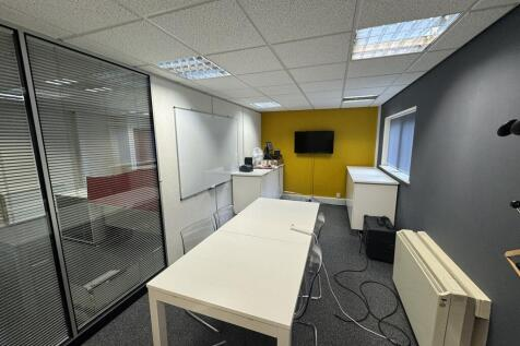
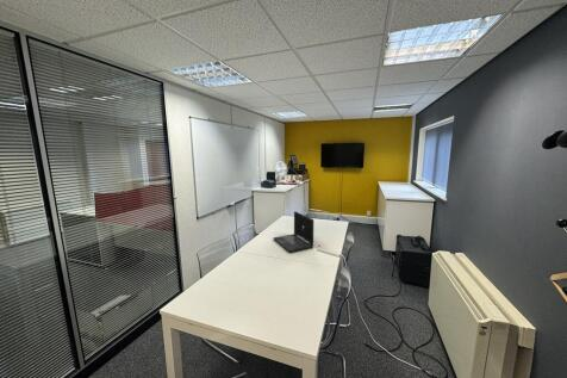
+ laptop [272,210,314,254]
